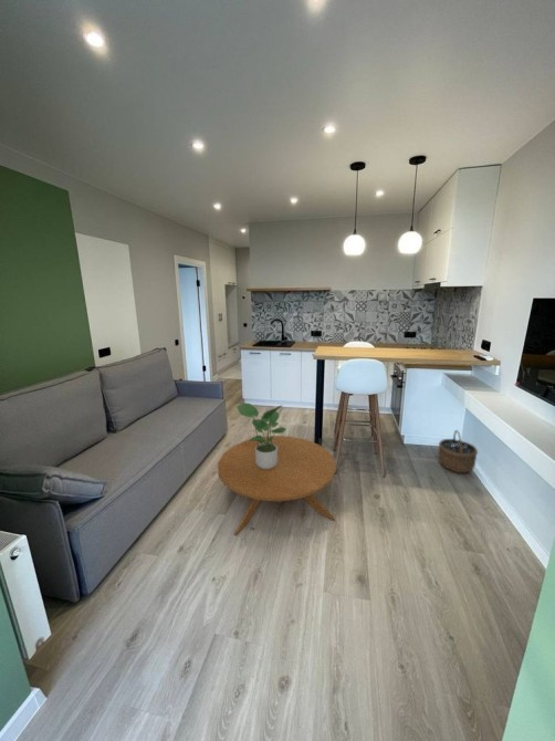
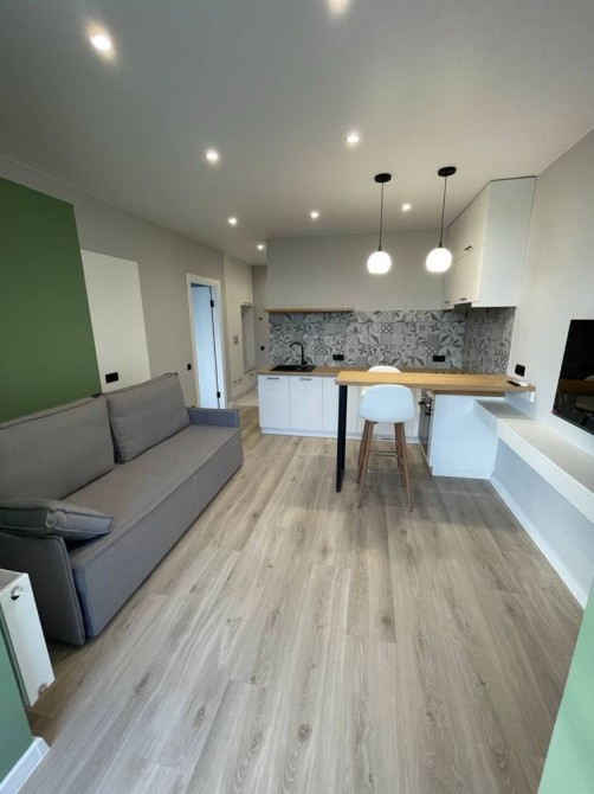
- potted plant [235,401,287,469]
- wicker basket [437,429,479,473]
- coffee table [217,435,337,536]
